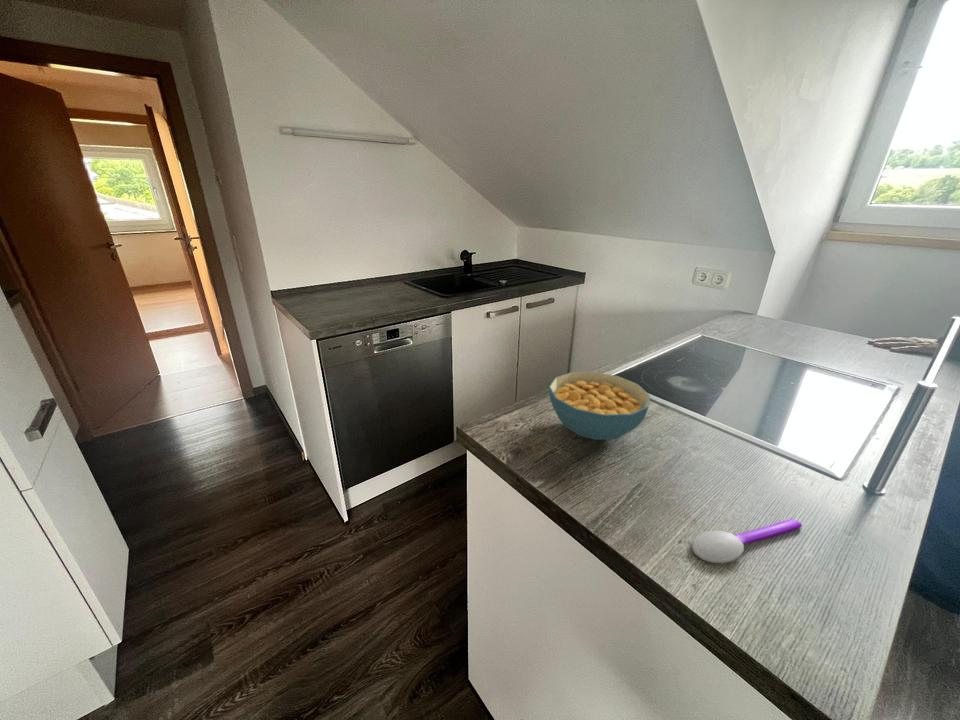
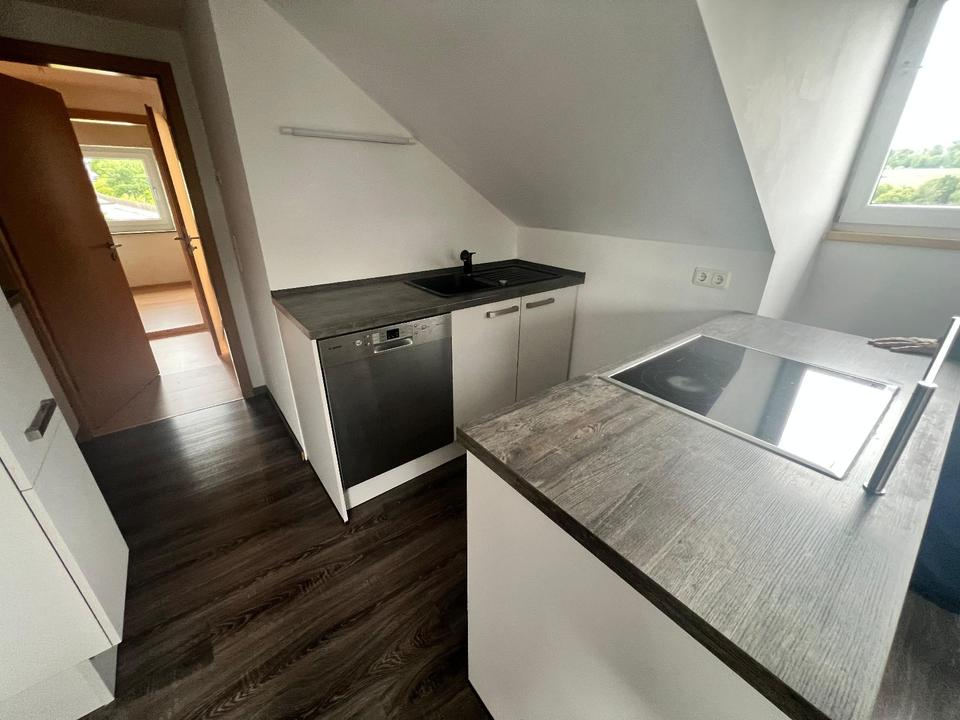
- cereal bowl [548,371,651,441]
- spoon [691,518,803,564]
